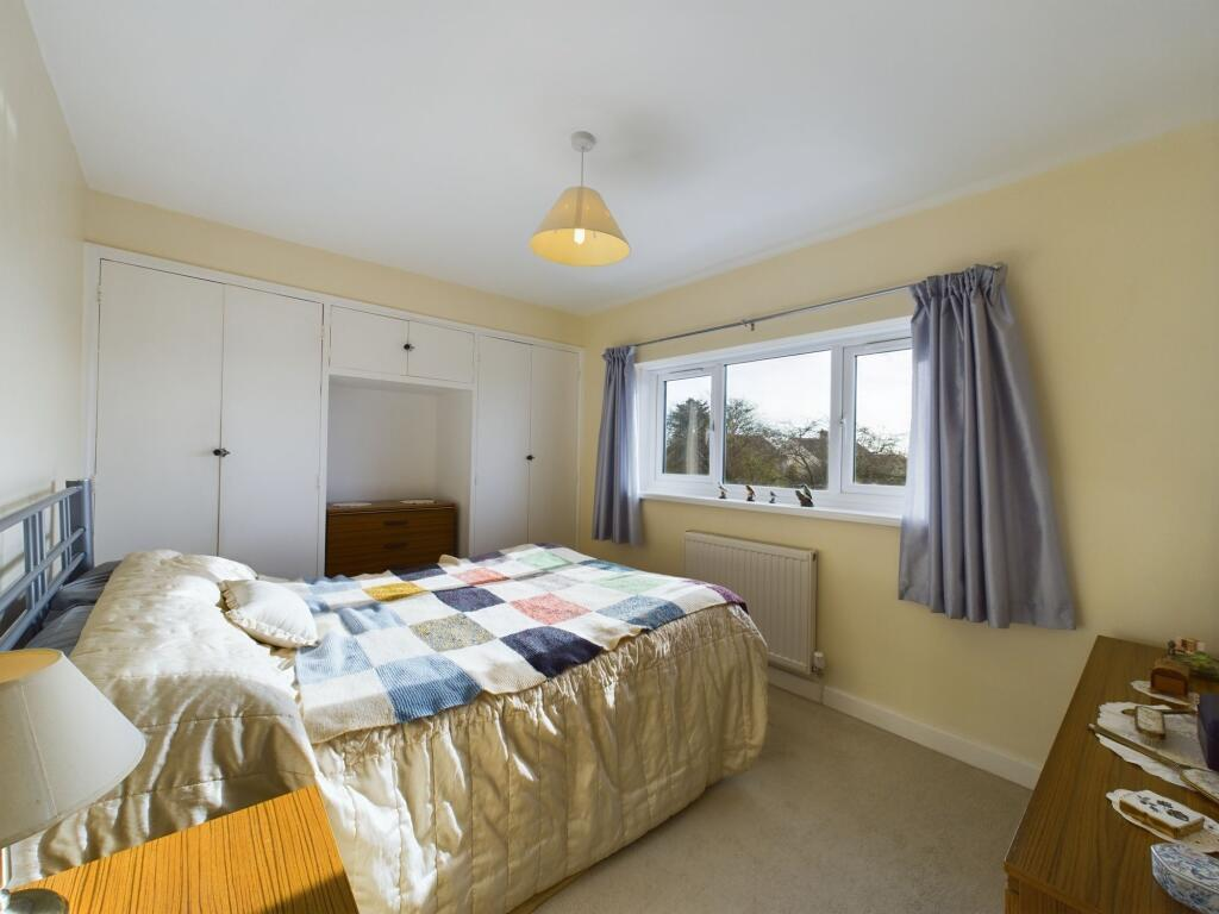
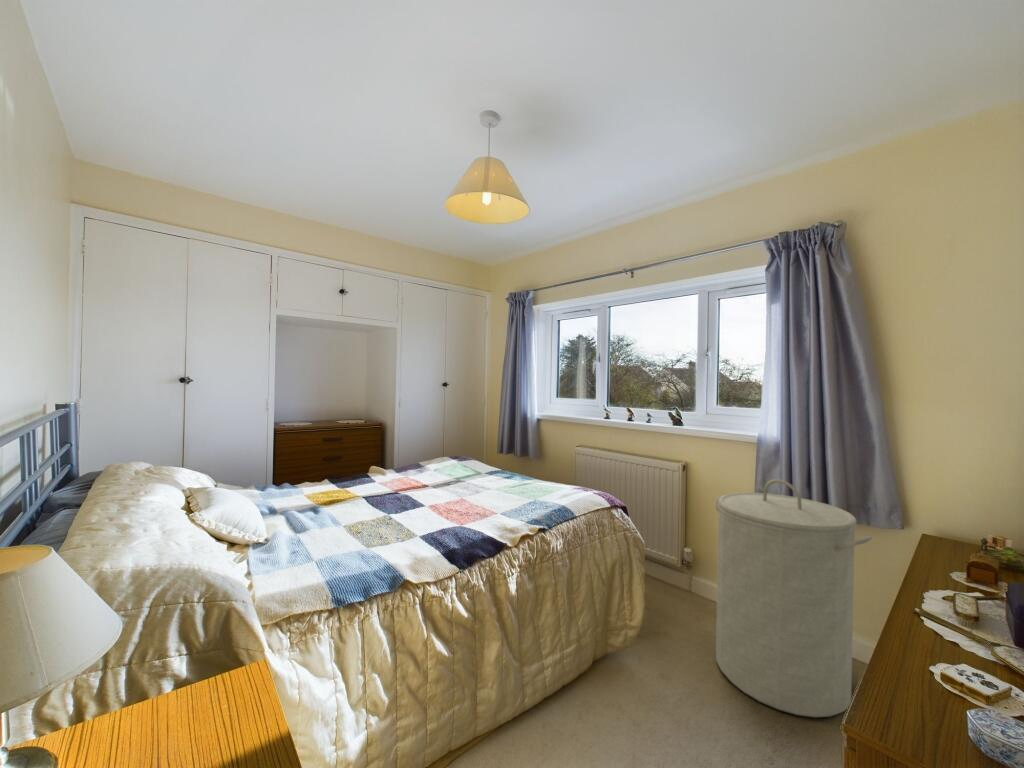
+ laundry hamper [714,478,873,718]
